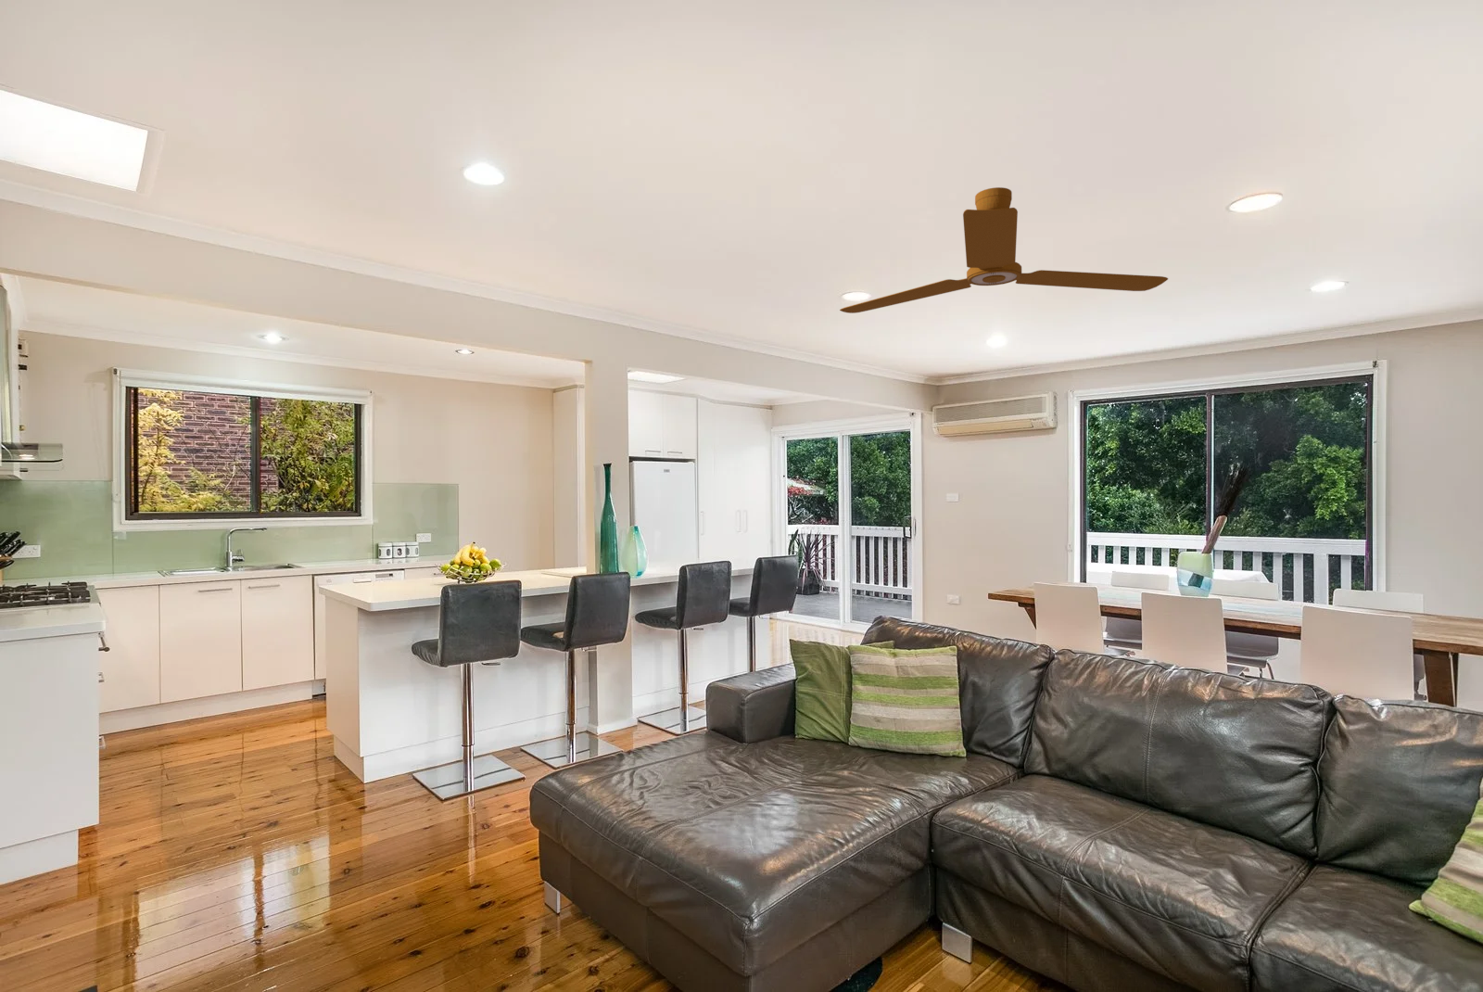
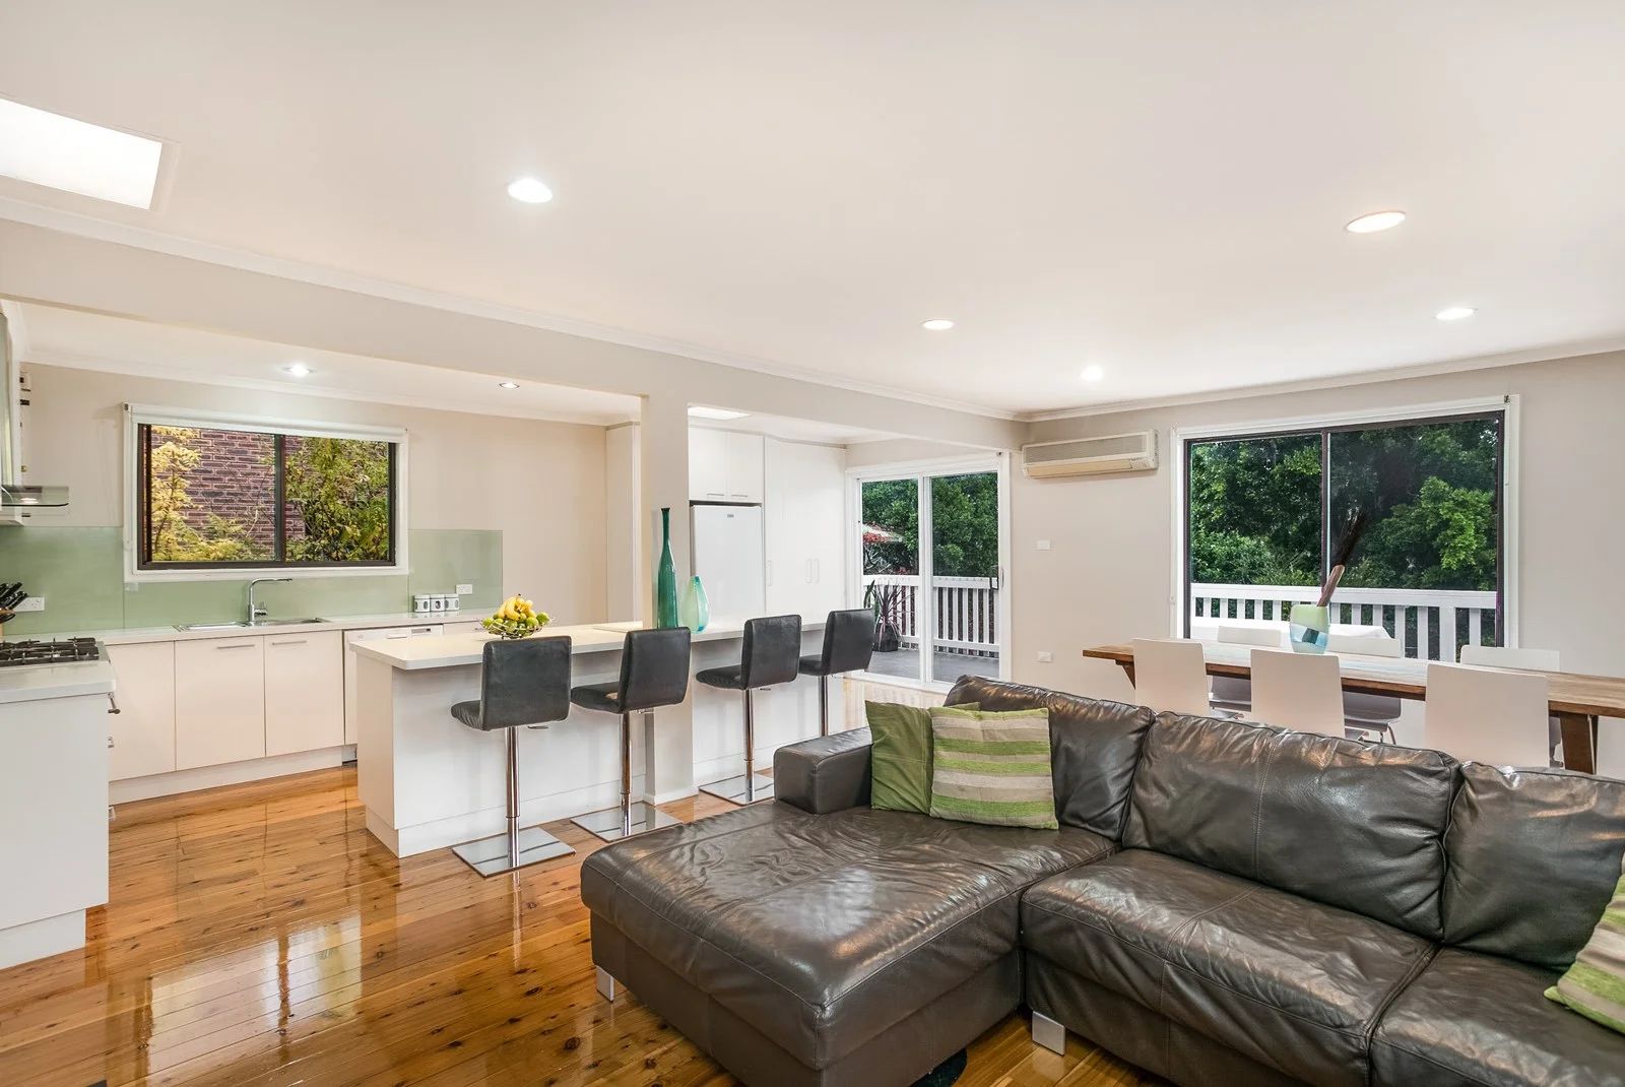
- ceiling fan [839,186,1169,314]
